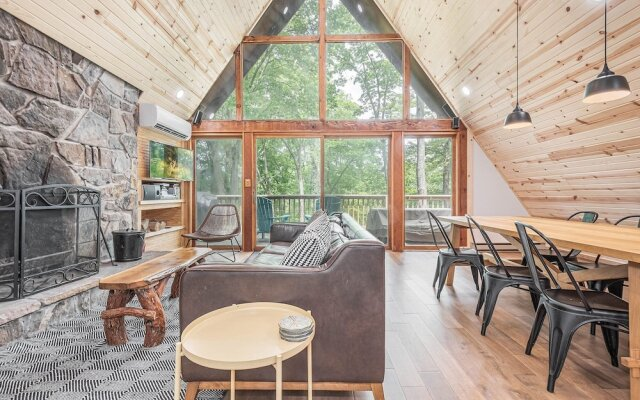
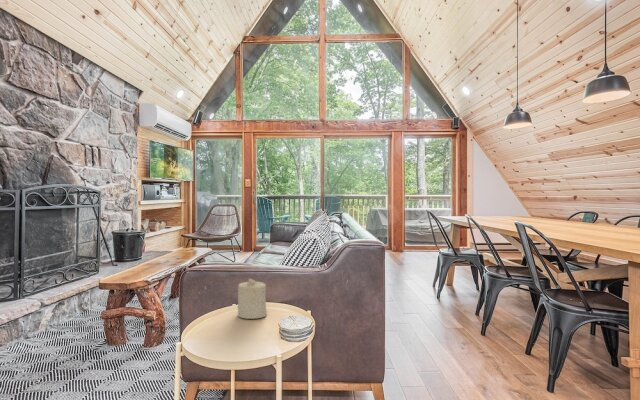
+ candle [237,277,268,320]
